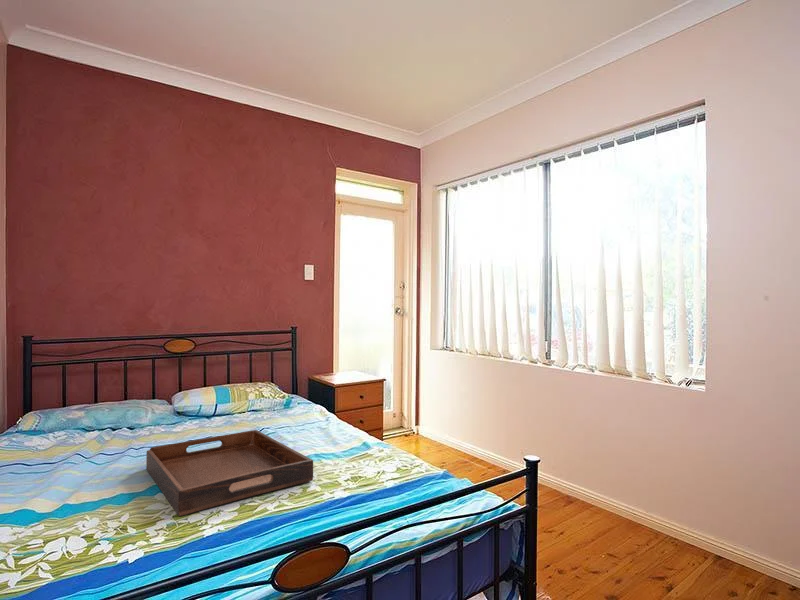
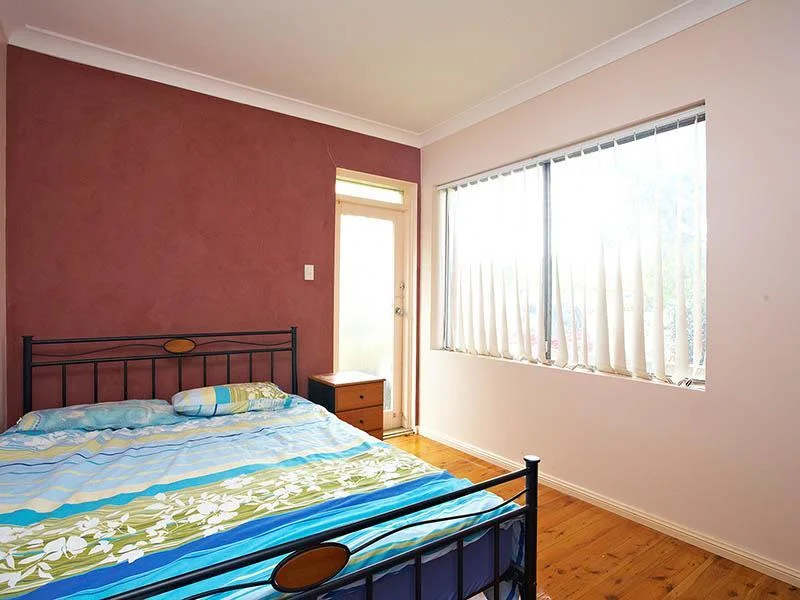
- serving tray [145,429,314,517]
